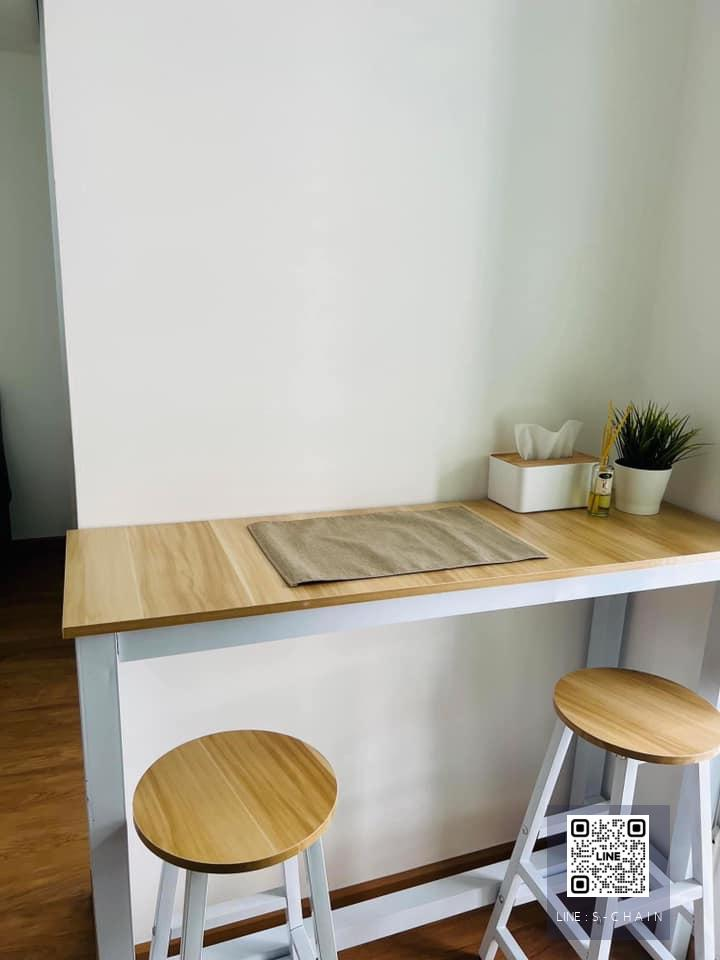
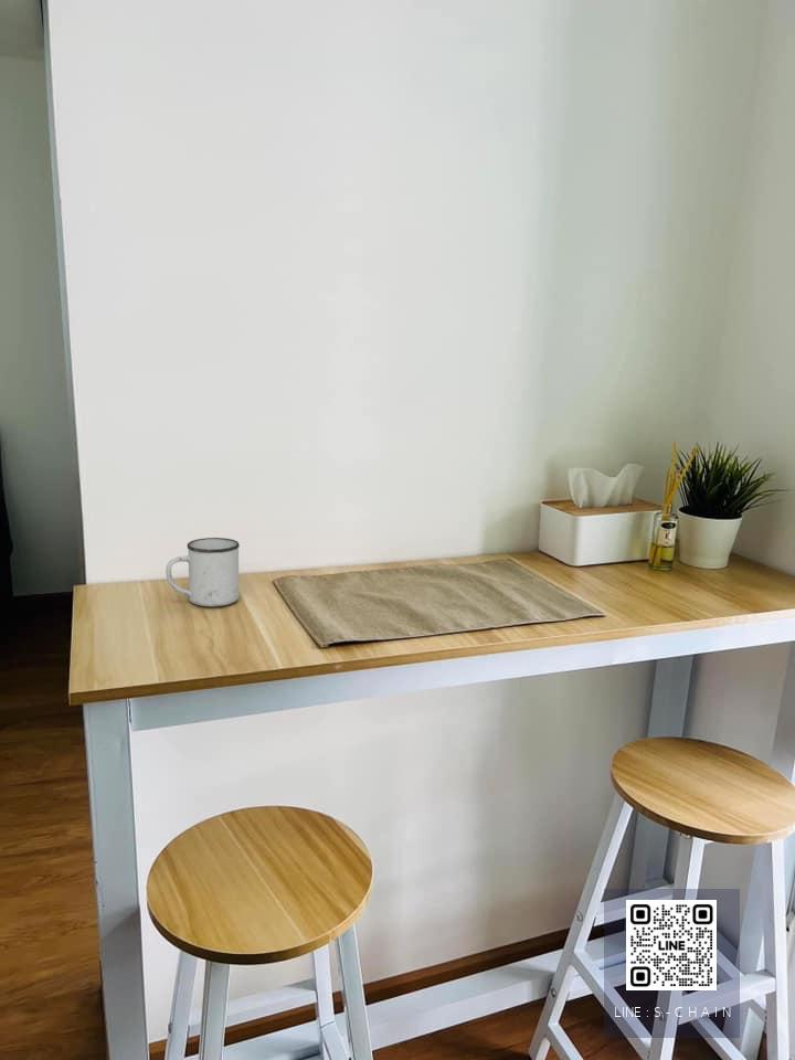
+ mug [165,537,241,607]
